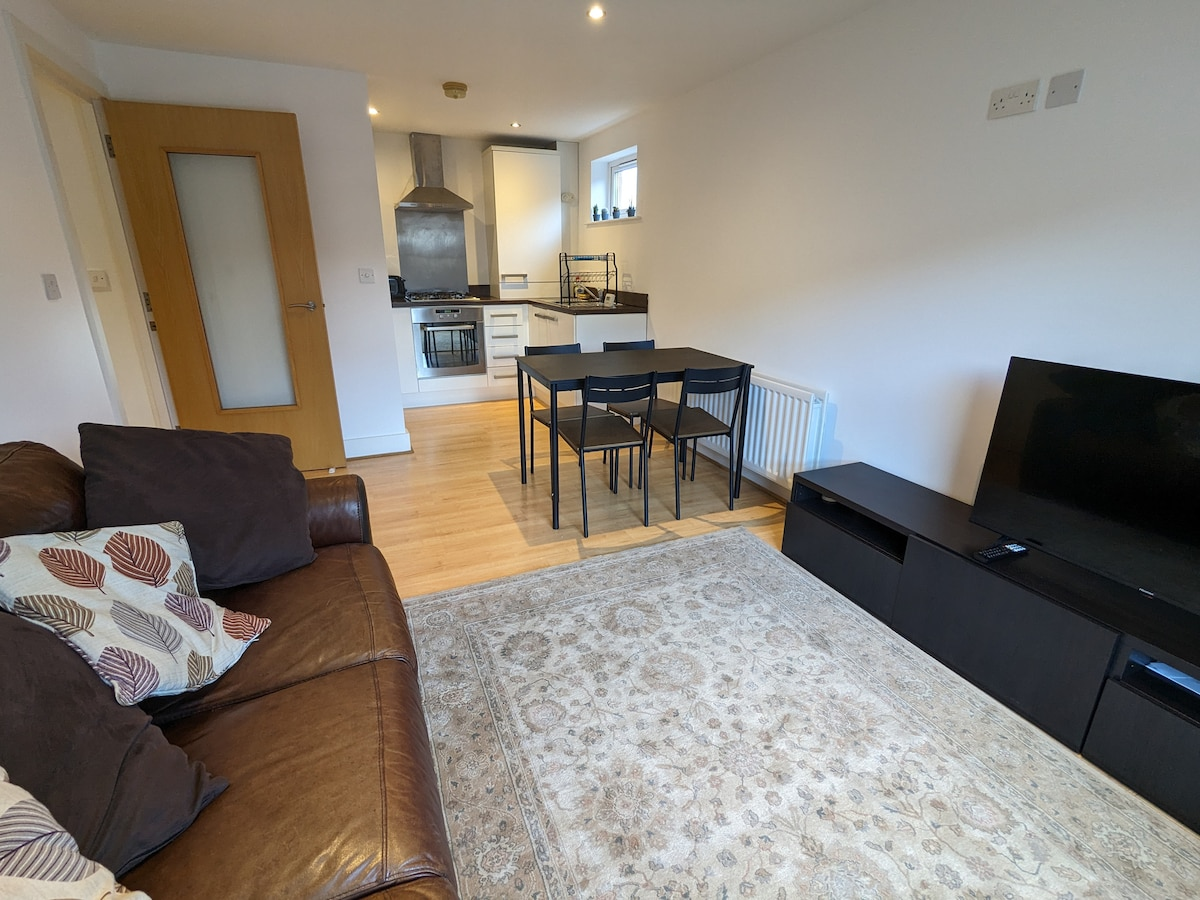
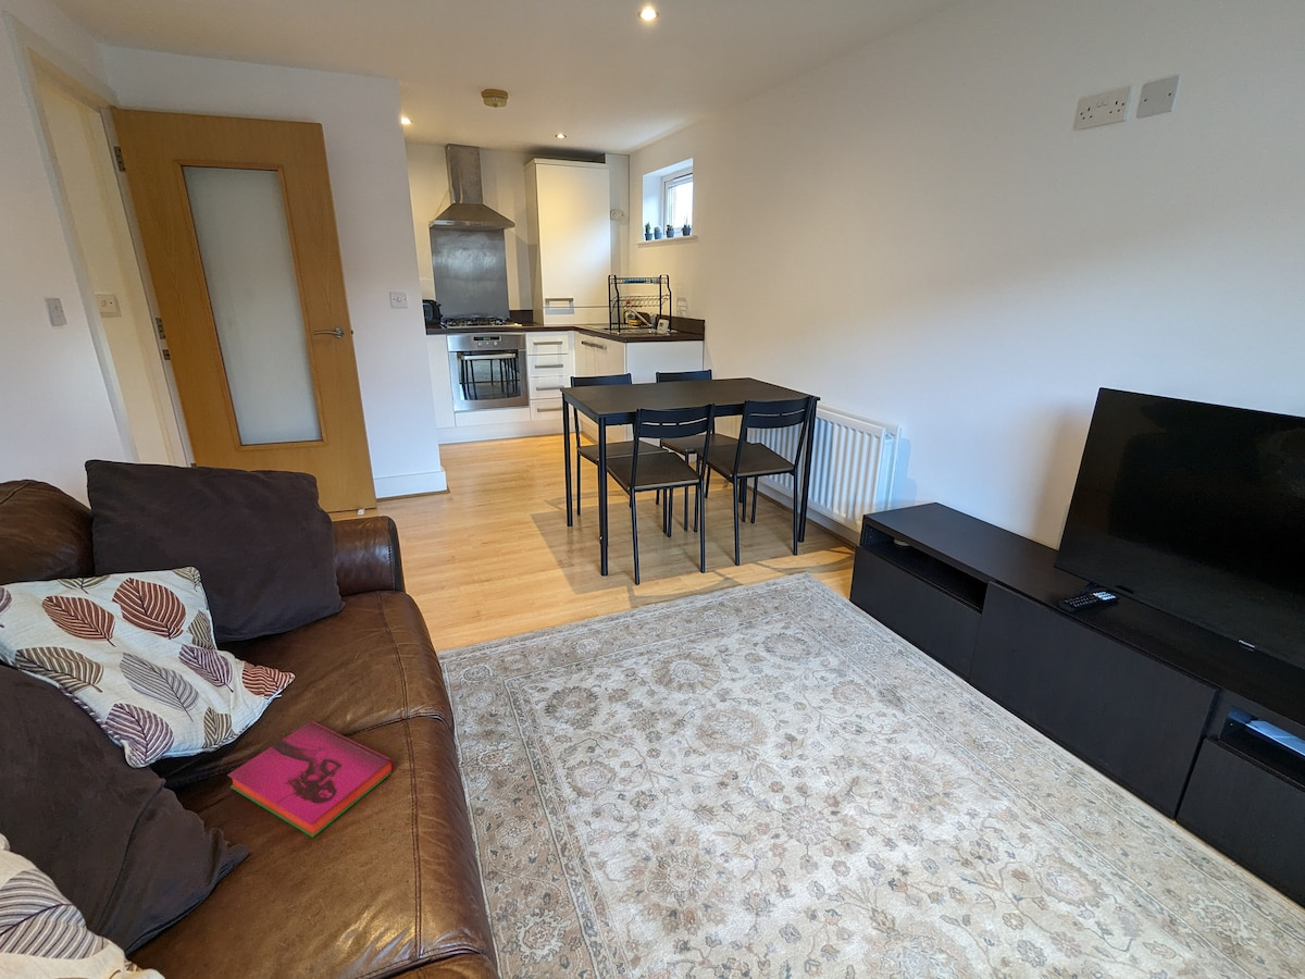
+ hardback book [226,720,395,839]
